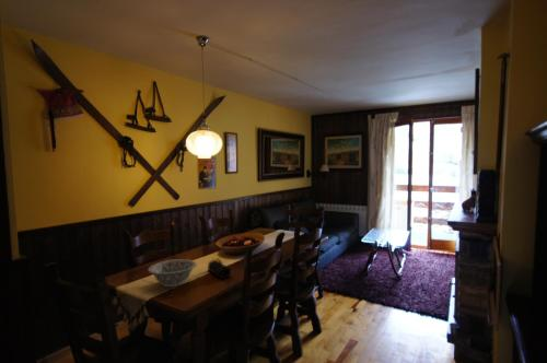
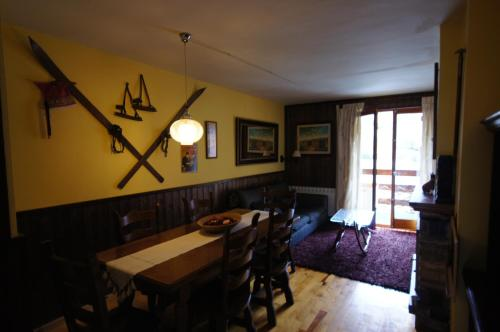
- pencil case [207,257,232,280]
- decorative bowl [147,258,198,288]
